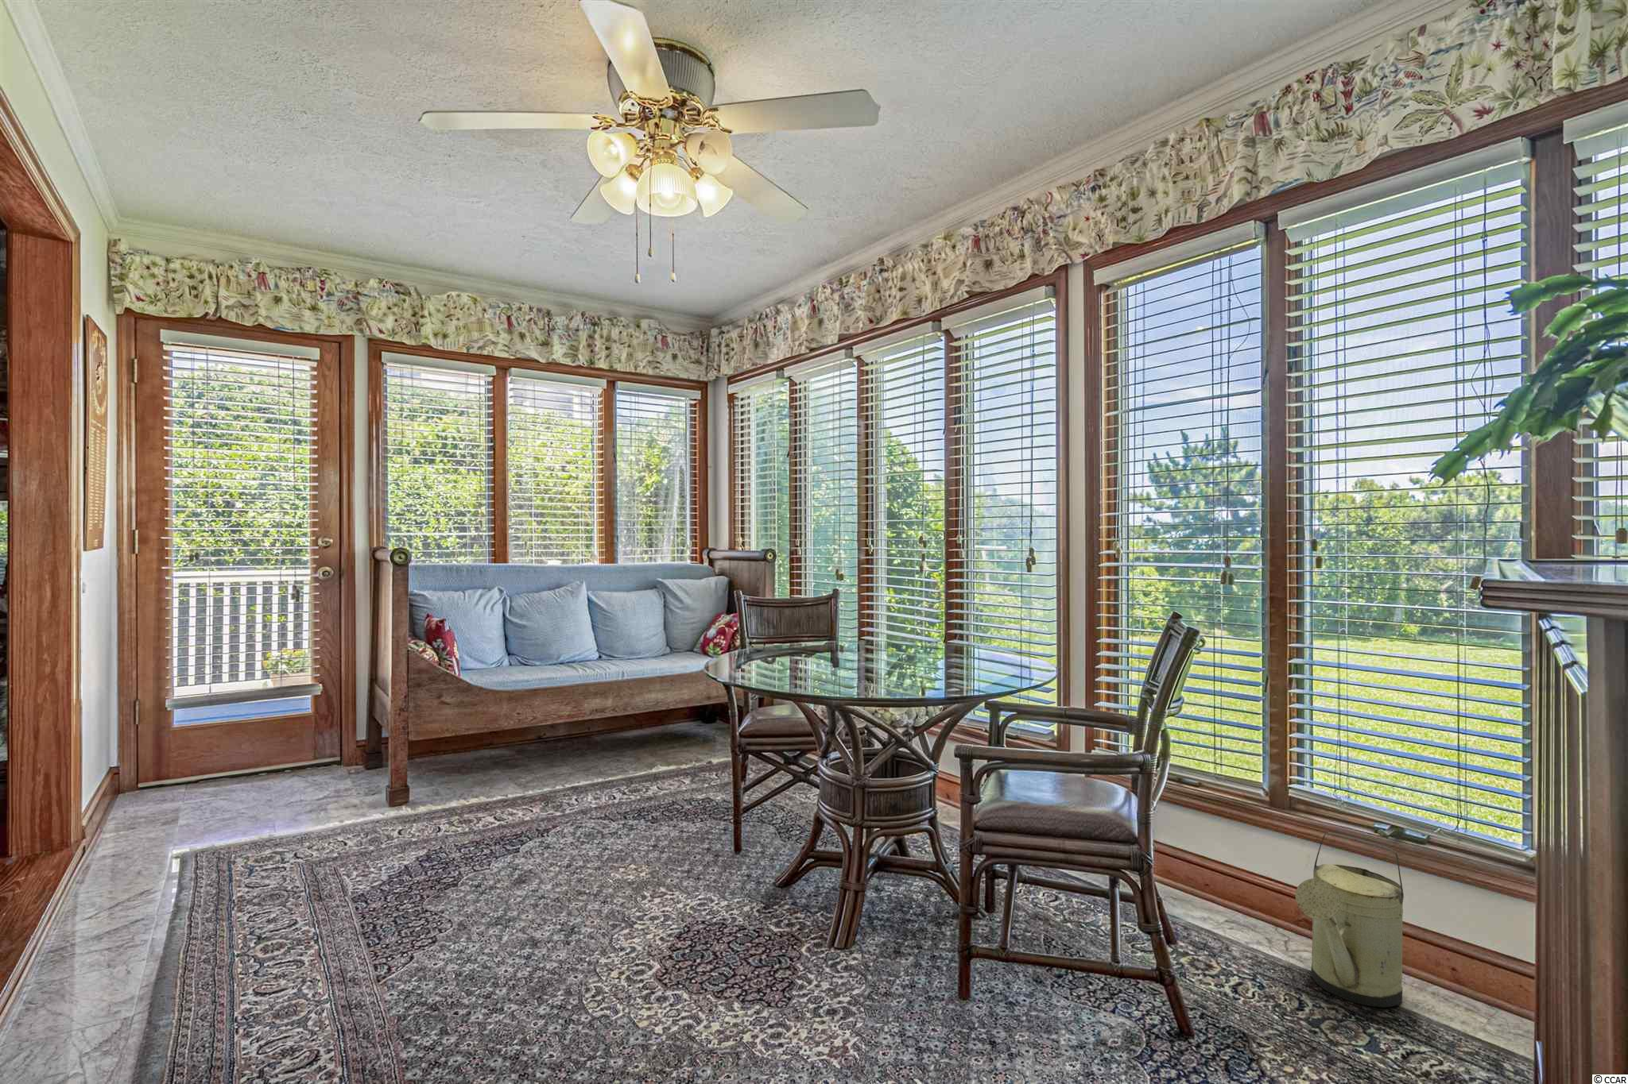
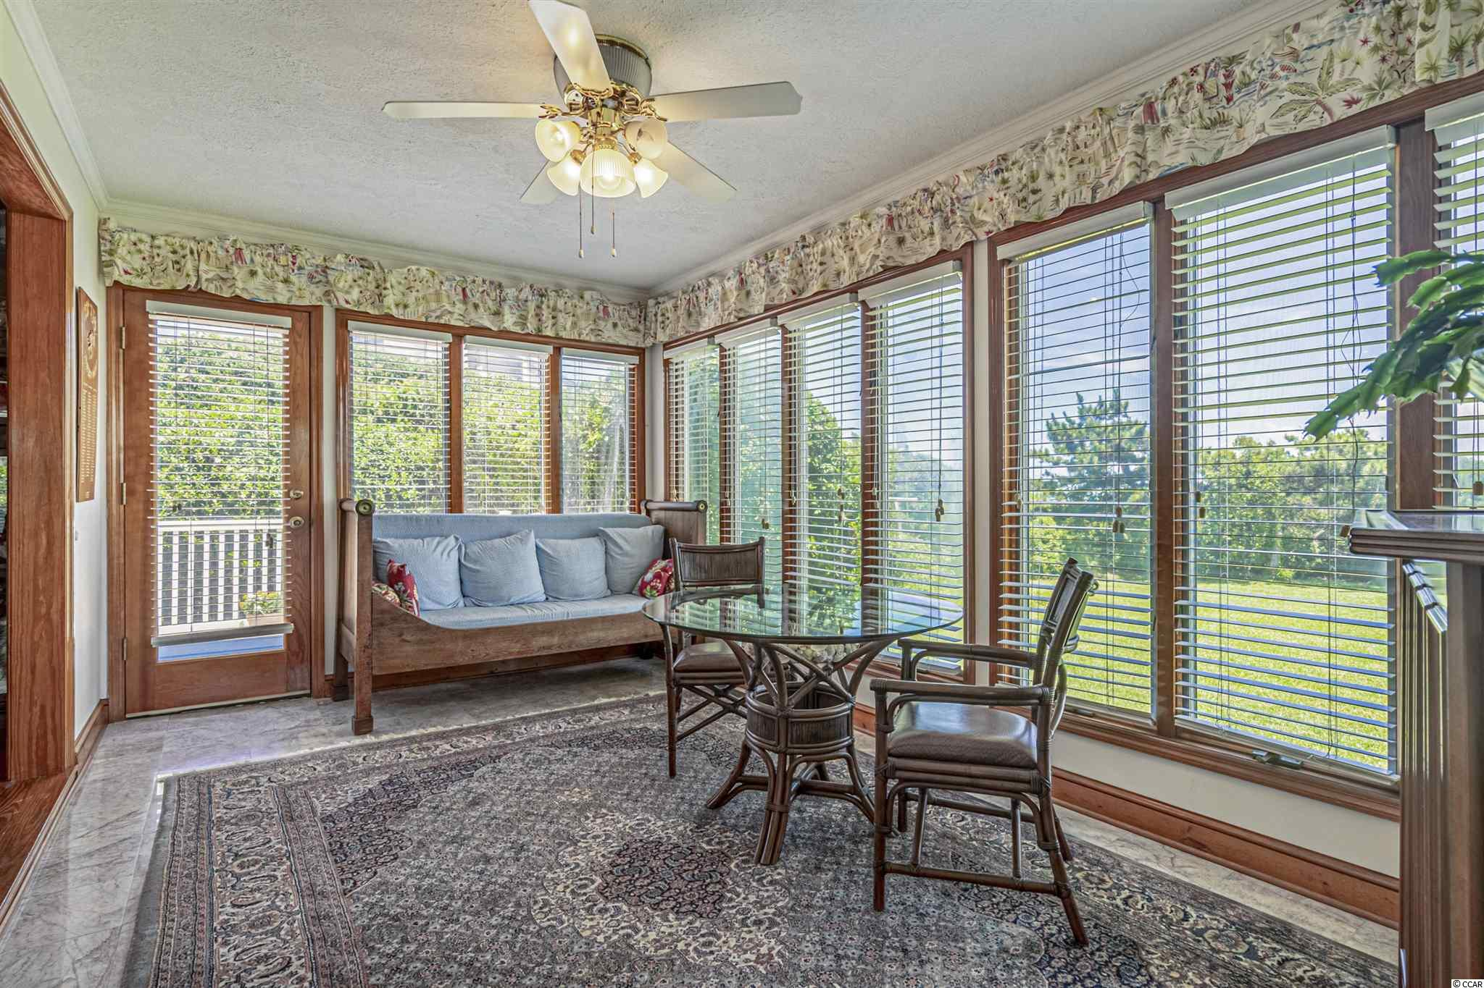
- watering can [1295,831,1404,1008]
